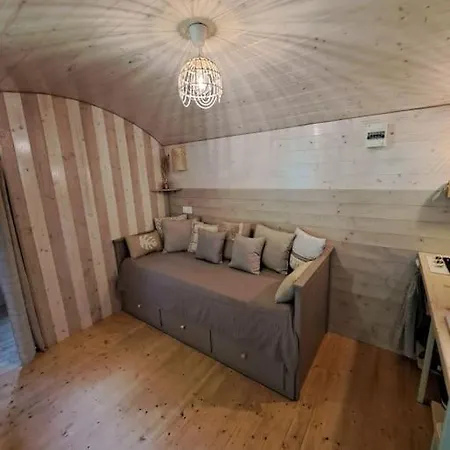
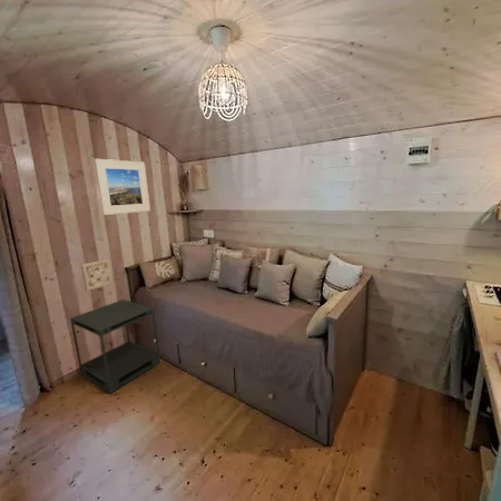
+ wall ornament [80,258,112,292]
+ side table [69,298,161,394]
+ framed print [94,158,151,216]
